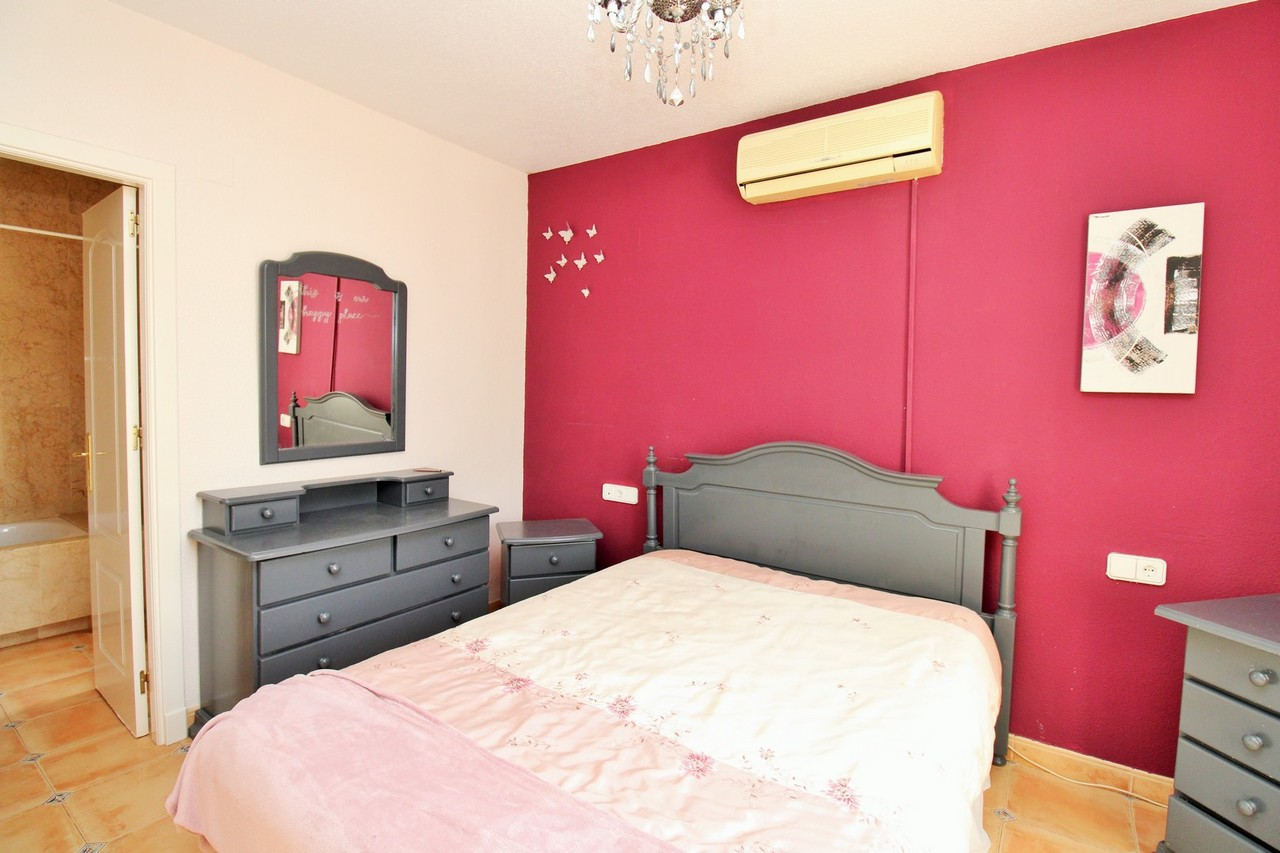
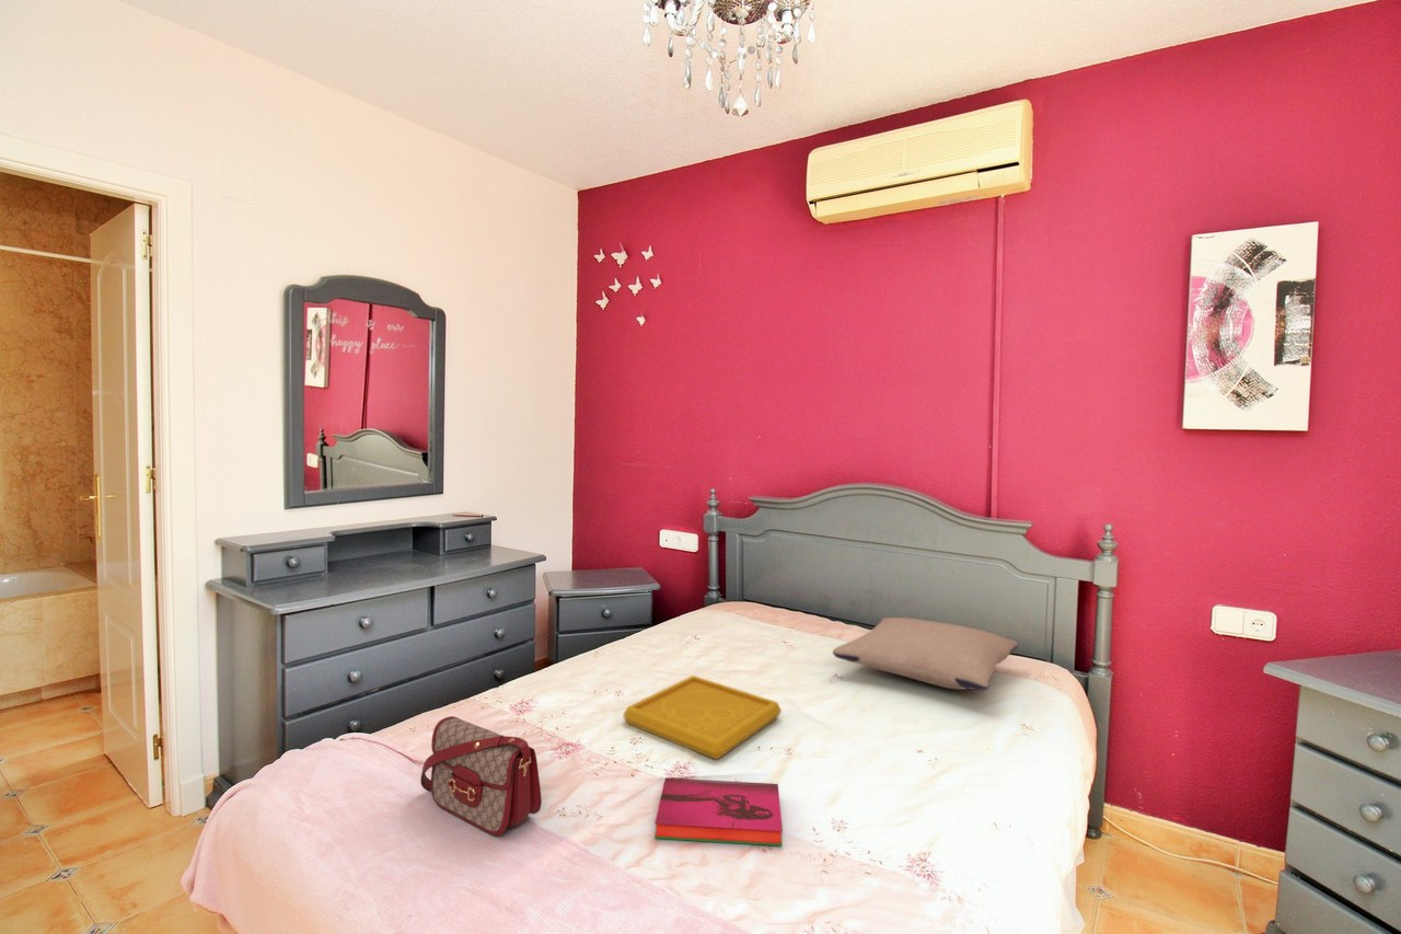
+ serving tray [623,674,783,761]
+ pillow [832,616,1019,692]
+ hardback book [653,776,784,846]
+ handbag [419,715,543,837]
